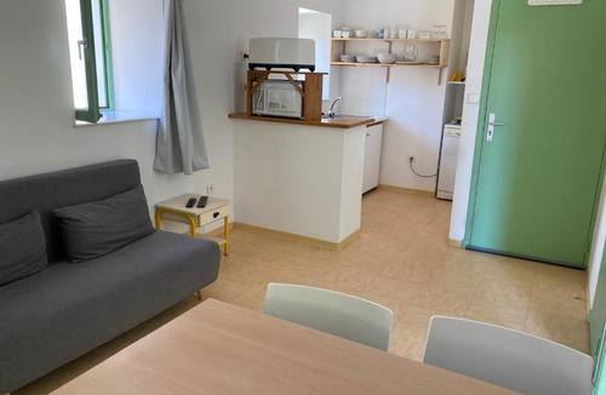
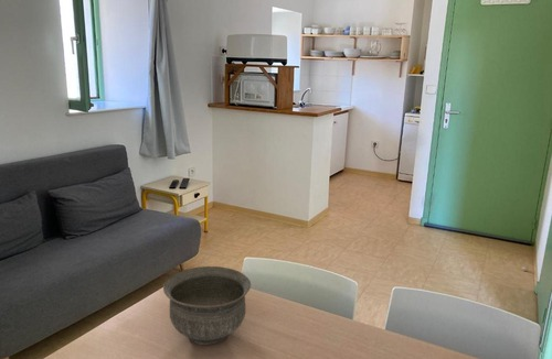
+ bowl [162,265,252,346]
